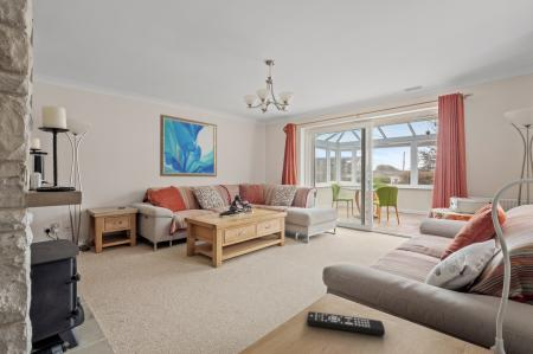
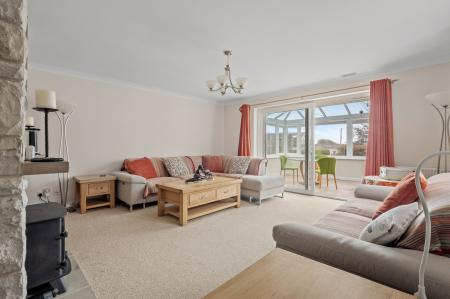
- remote control [306,310,386,336]
- wall art [159,114,218,179]
